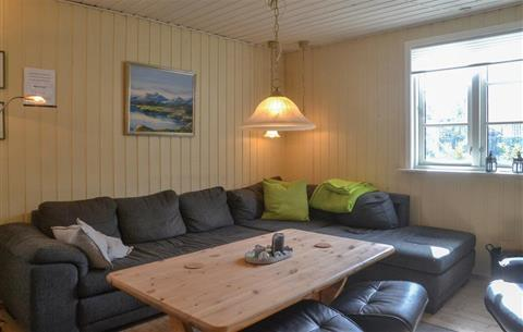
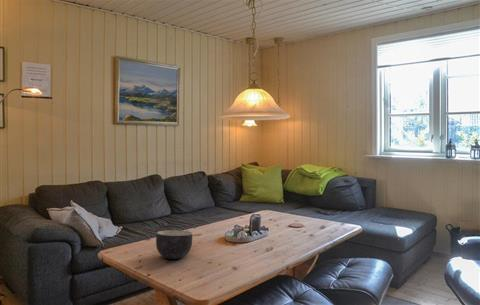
+ bowl [155,229,193,260]
